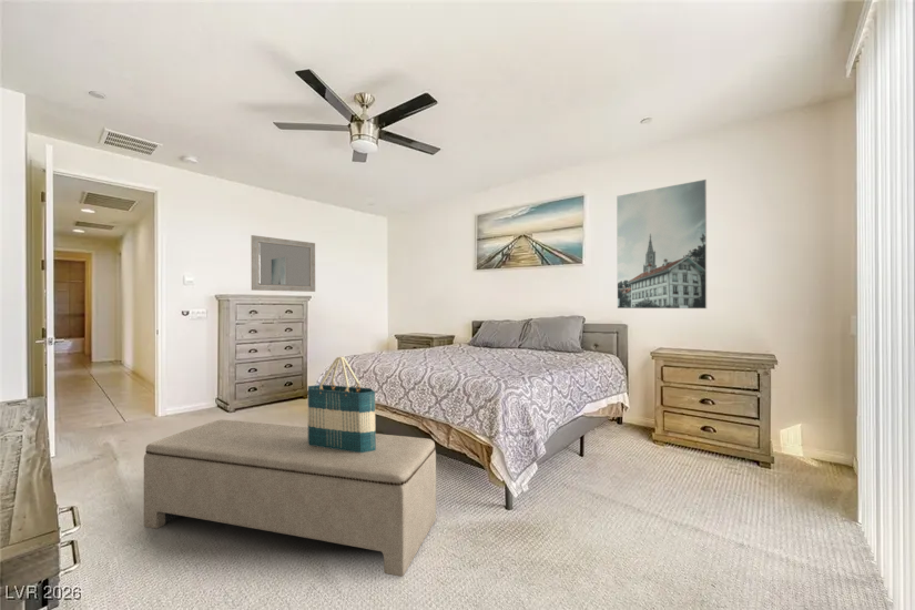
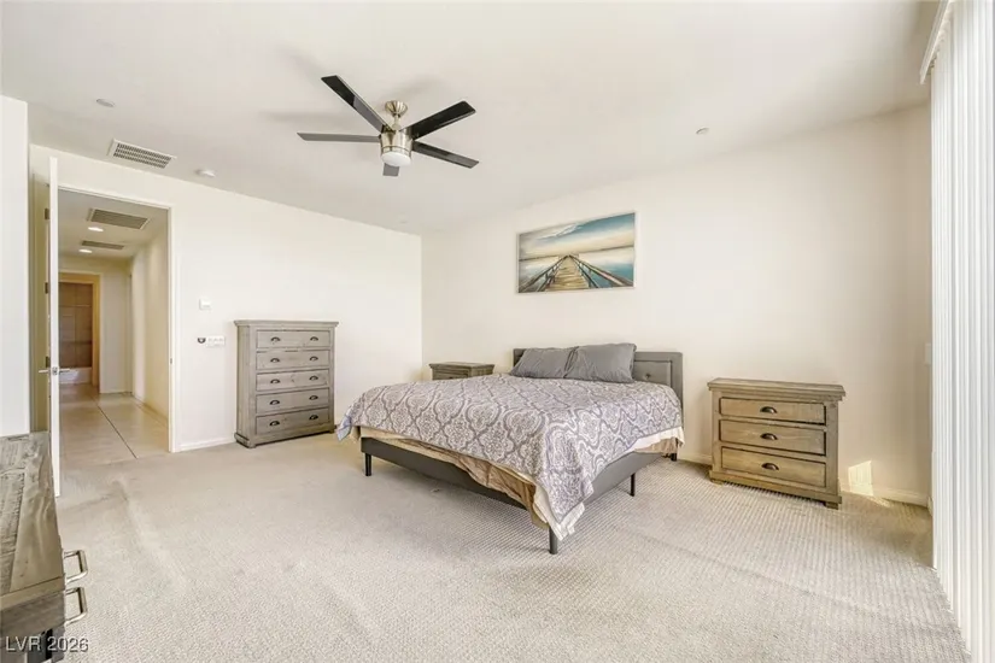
- home mirror [250,234,316,293]
- bench [143,419,437,578]
- tote bag [307,356,376,453]
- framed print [616,179,708,309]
